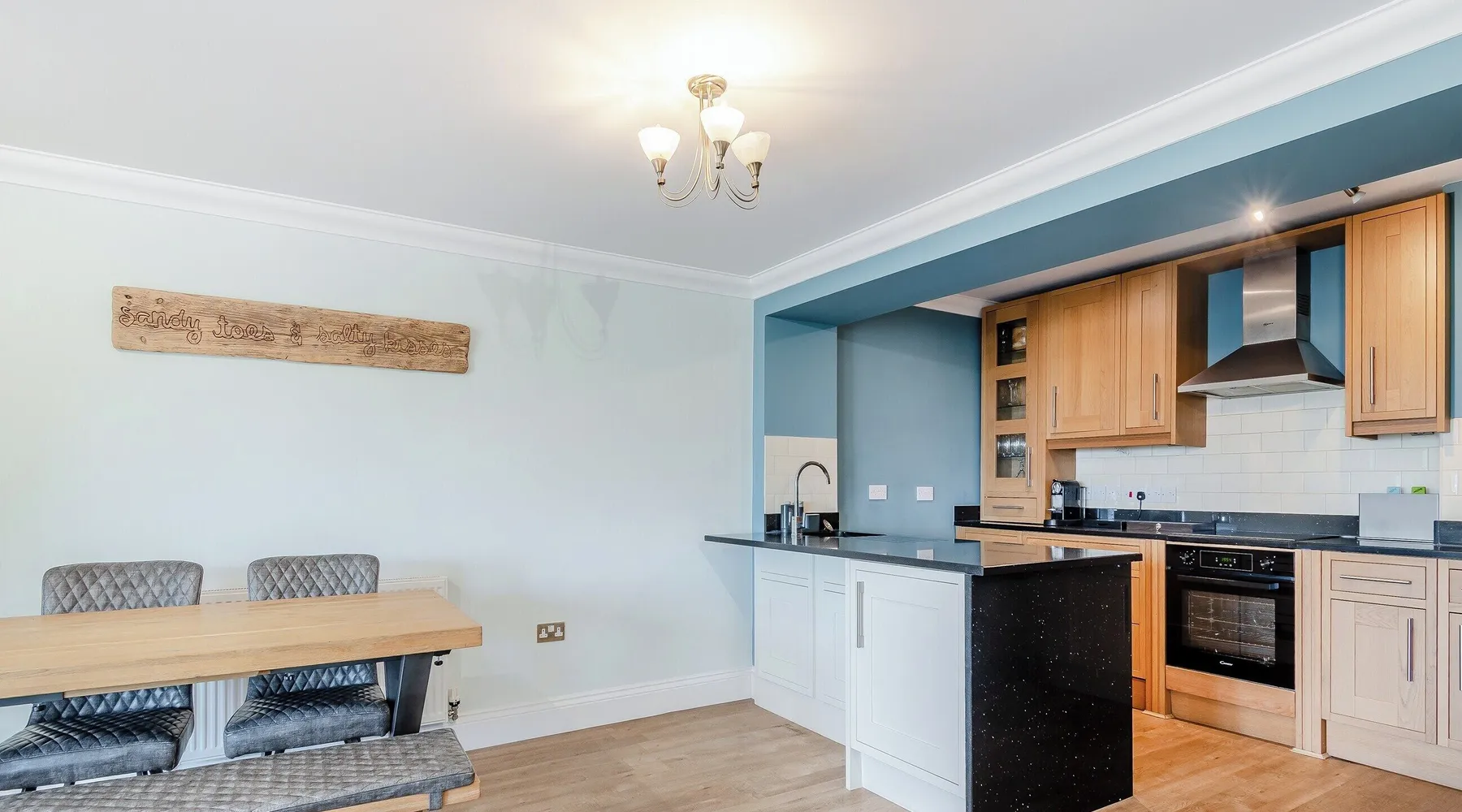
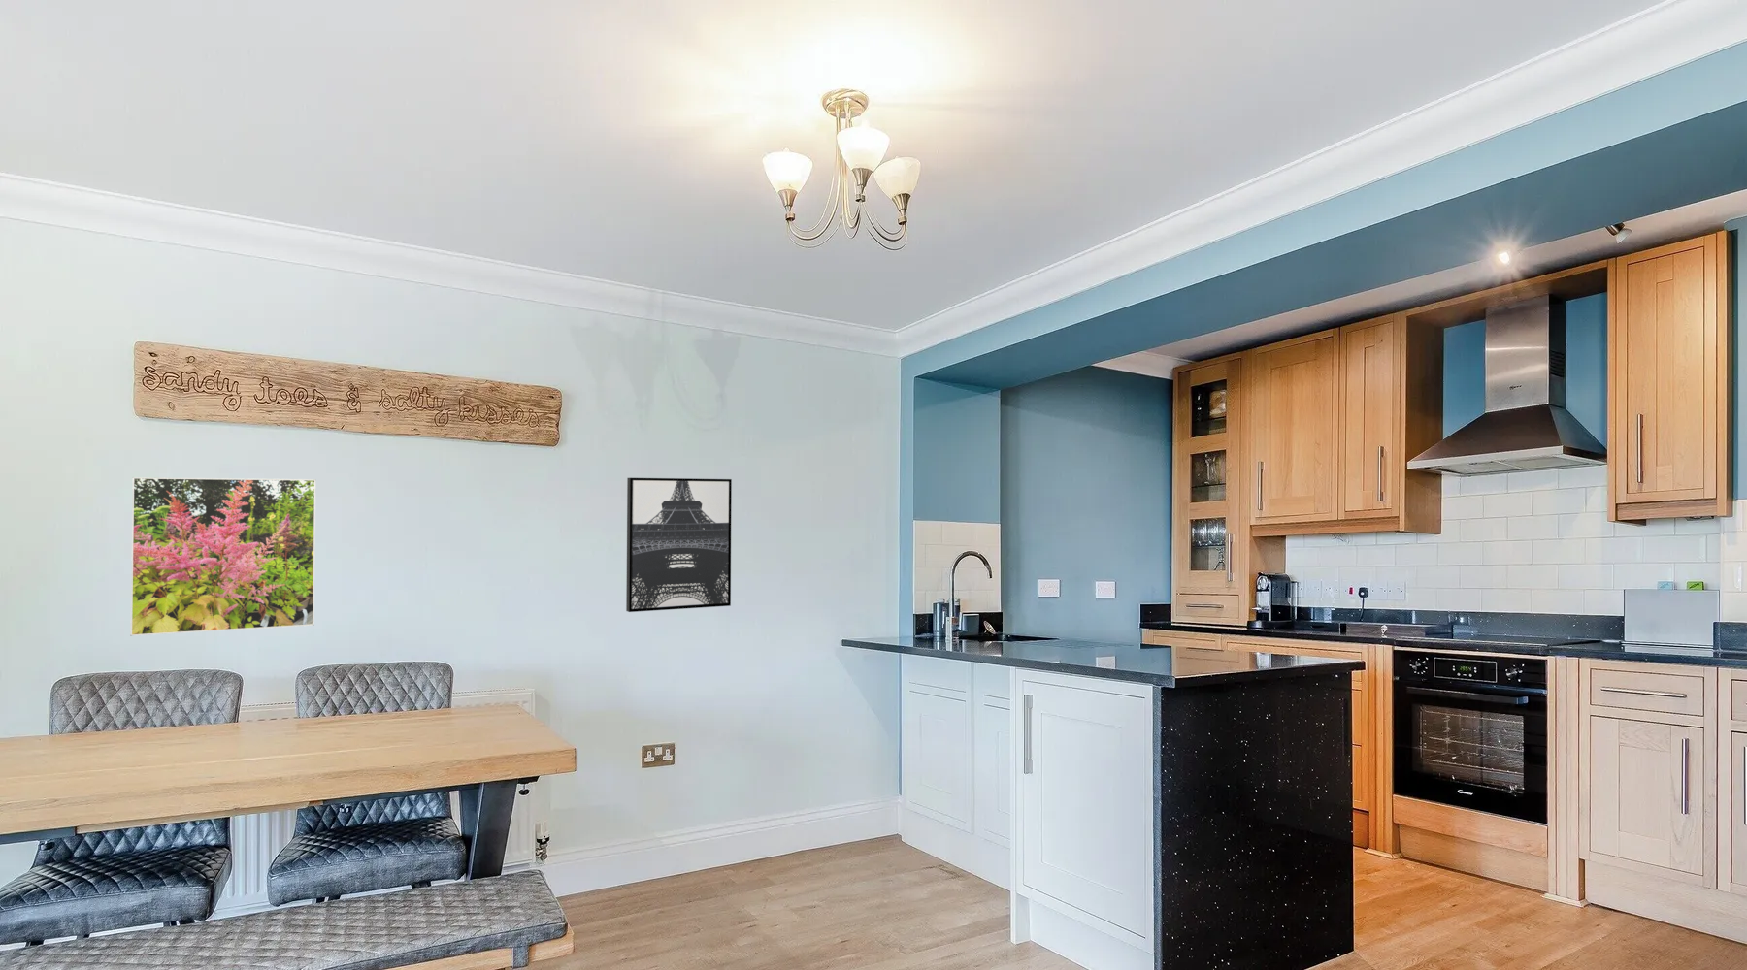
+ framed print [129,477,317,637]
+ wall art [625,478,732,613]
